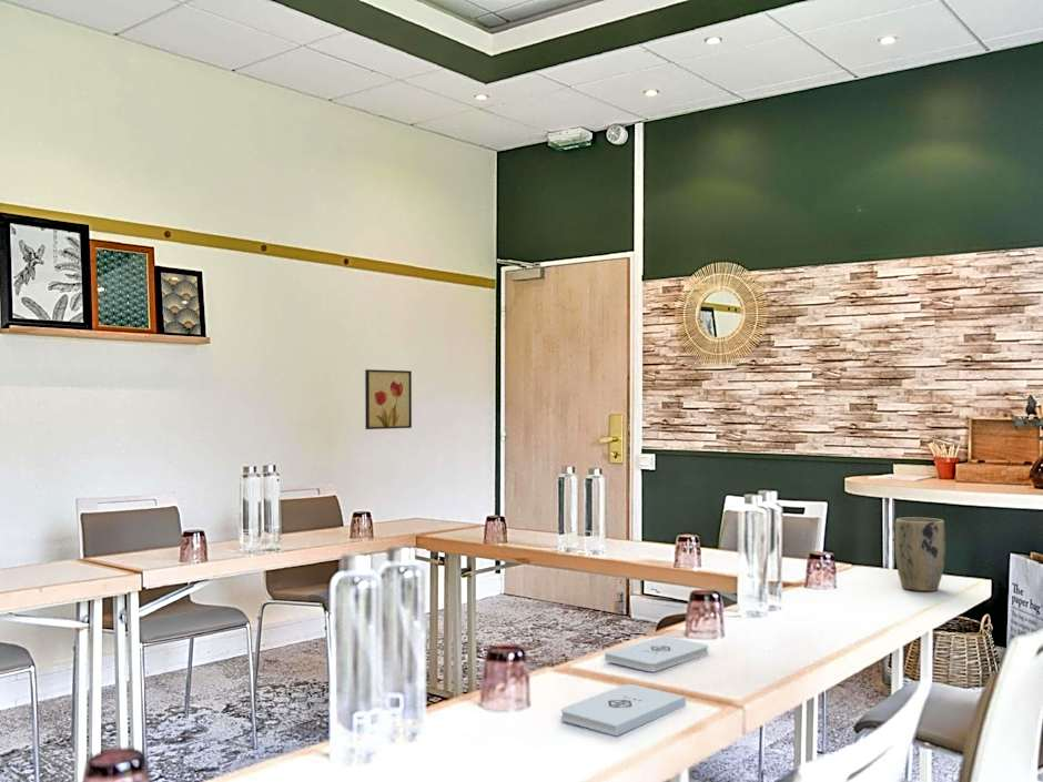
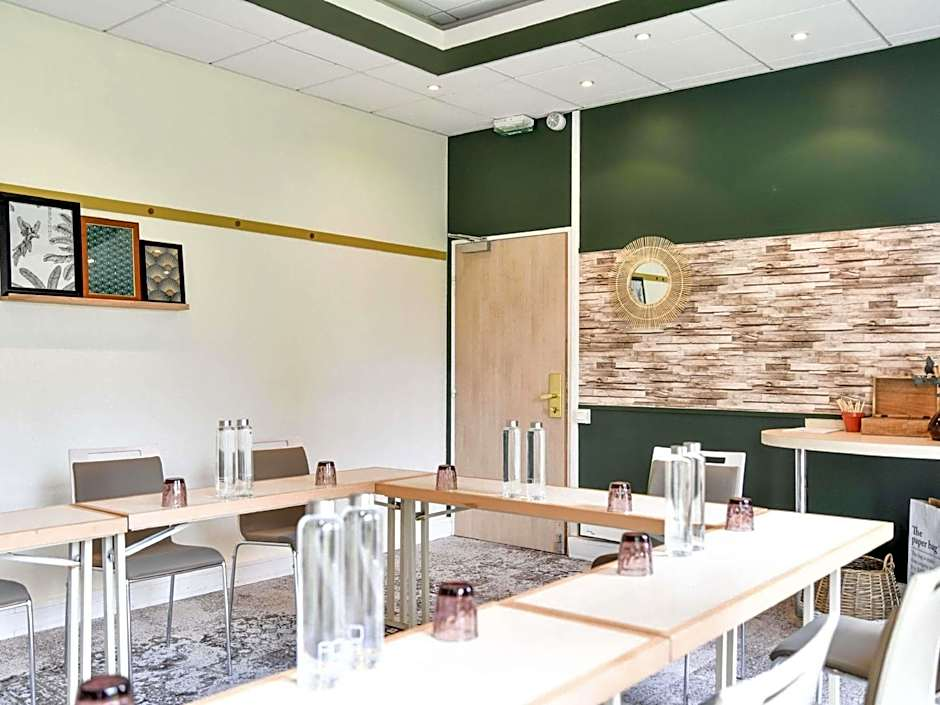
- notepad [604,634,709,672]
- wall art [364,368,413,430]
- plant pot [894,516,946,592]
- notepad [560,683,687,737]
